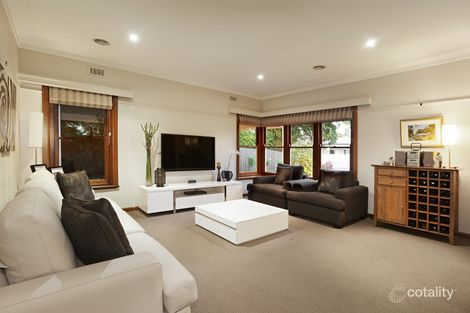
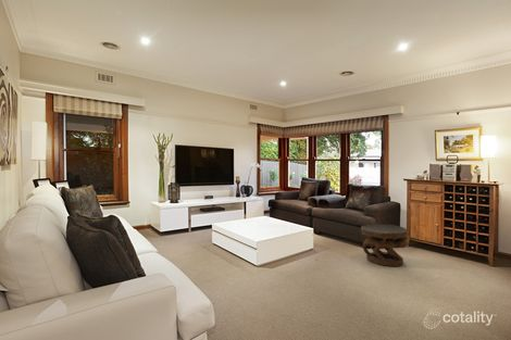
+ side table [360,223,409,267]
